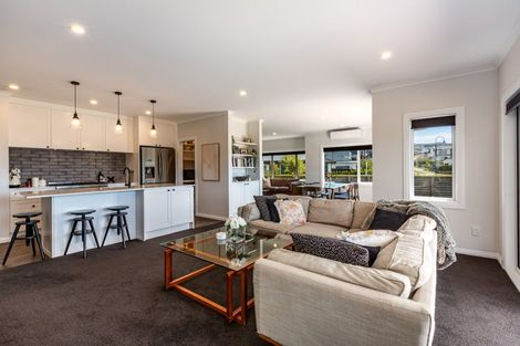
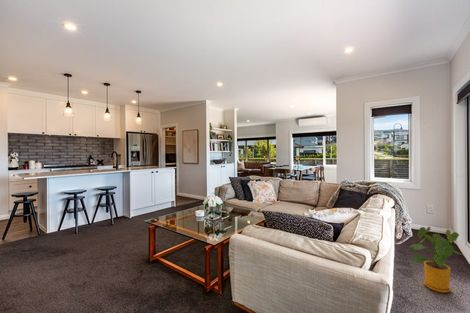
+ house plant [409,226,465,294]
